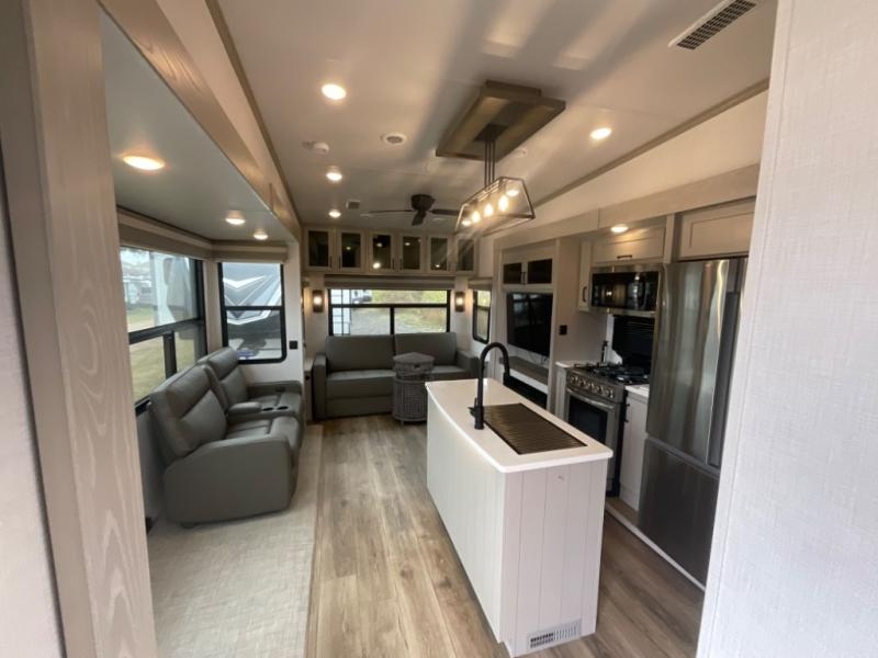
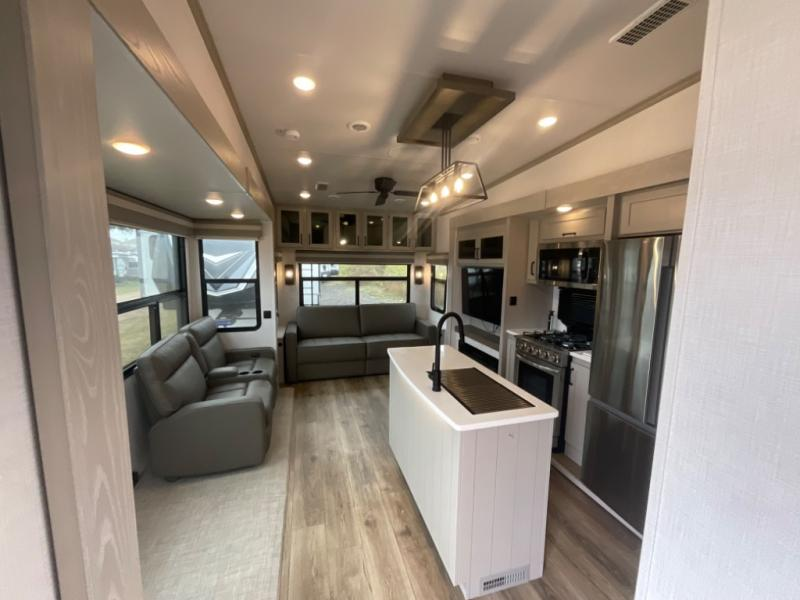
- trash can [392,351,436,427]
